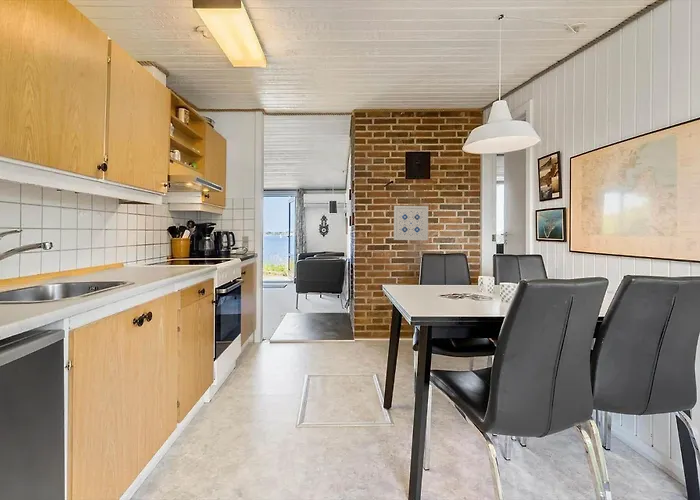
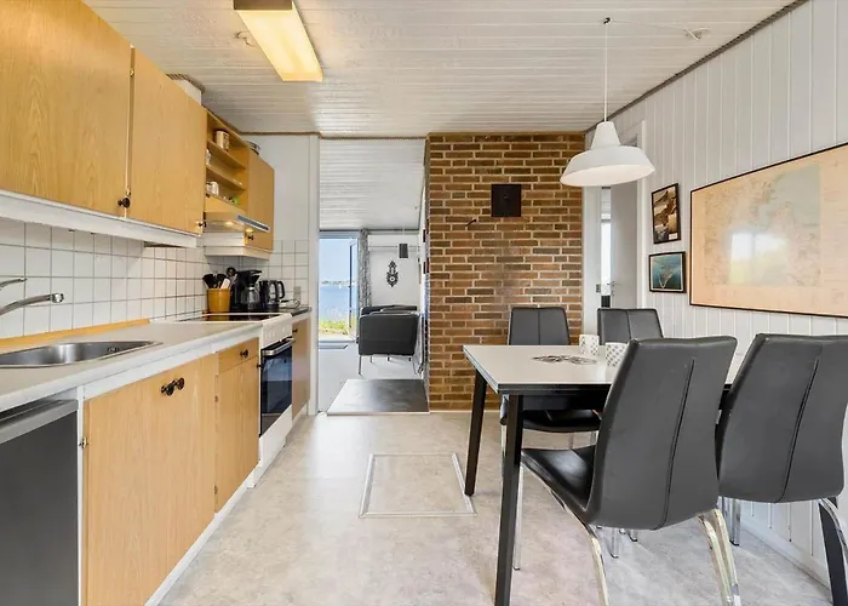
- wall art [393,205,429,241]
